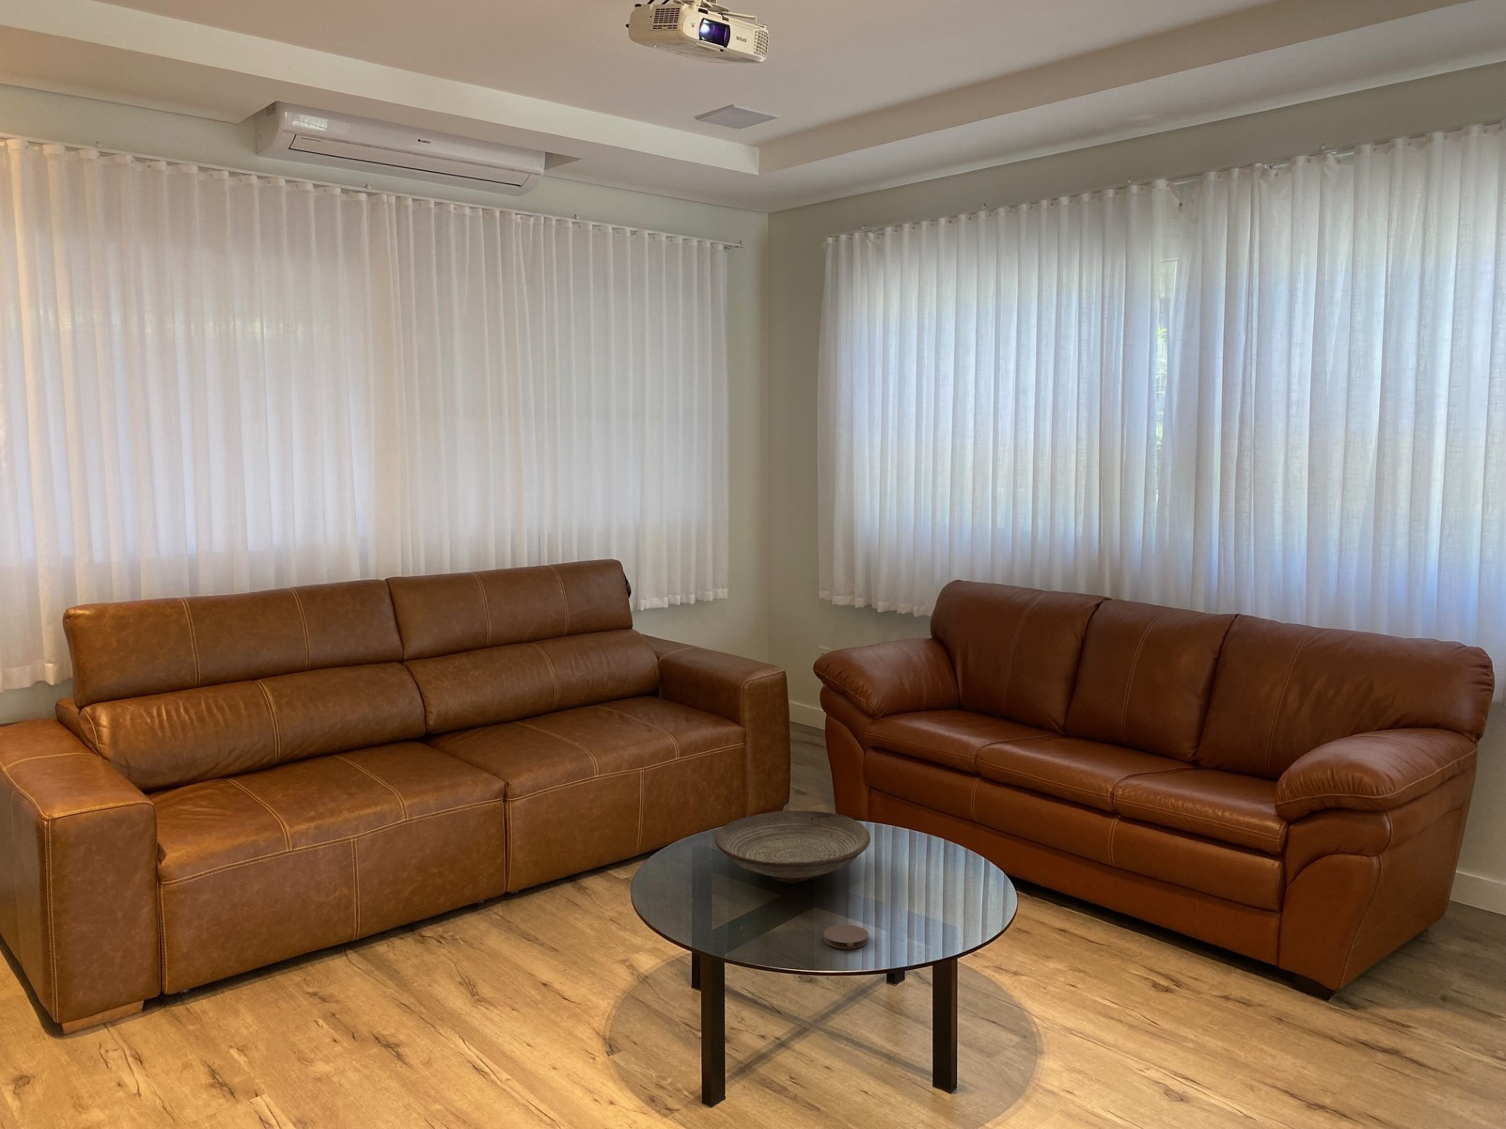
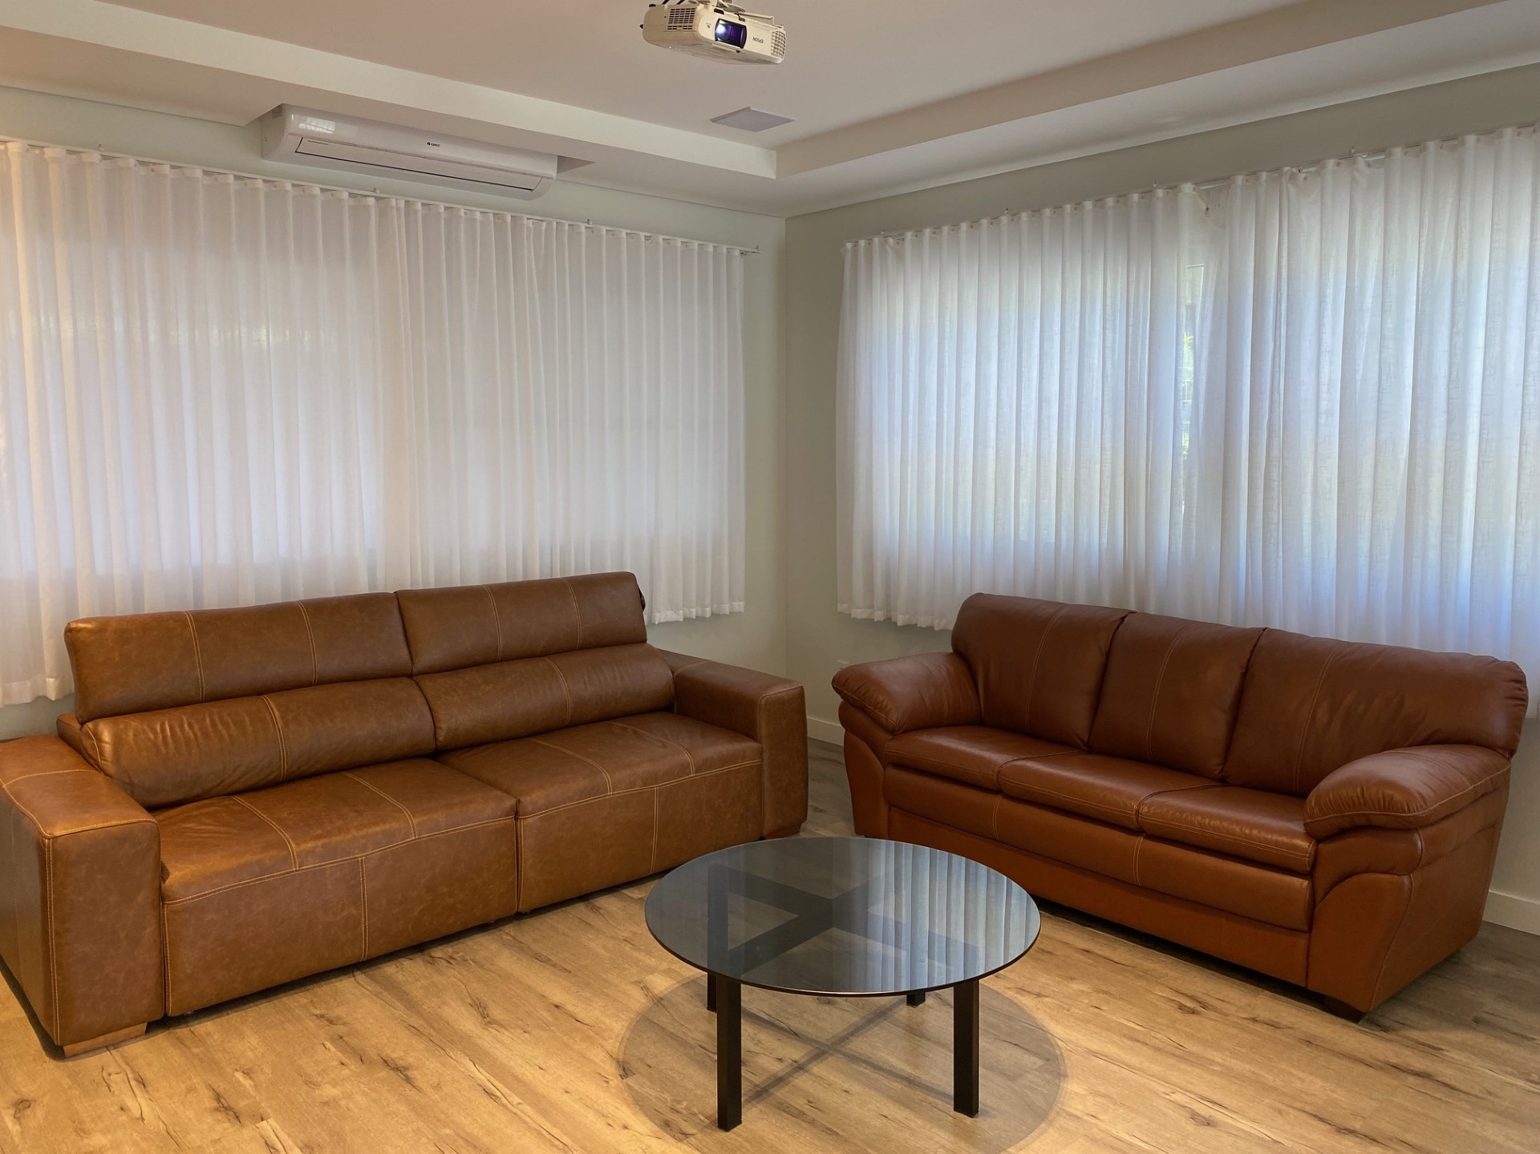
- coaster [823,924,869,950]
- decorative bowl [715,810,872,884]
